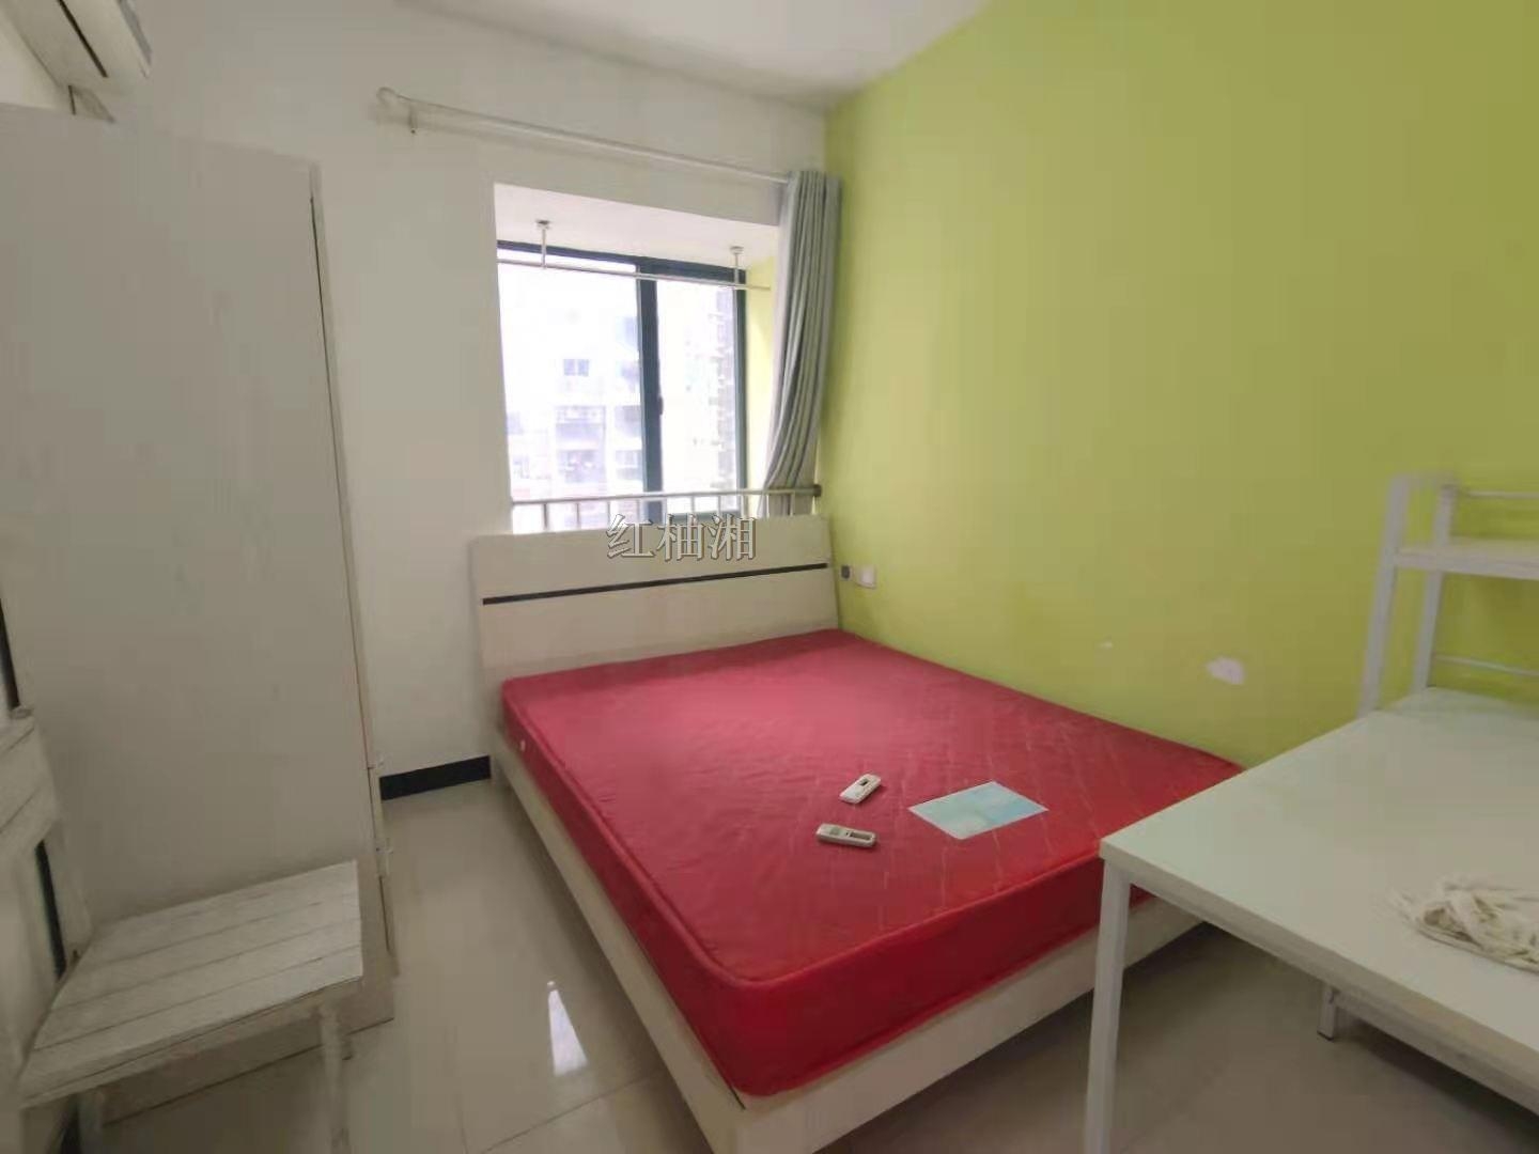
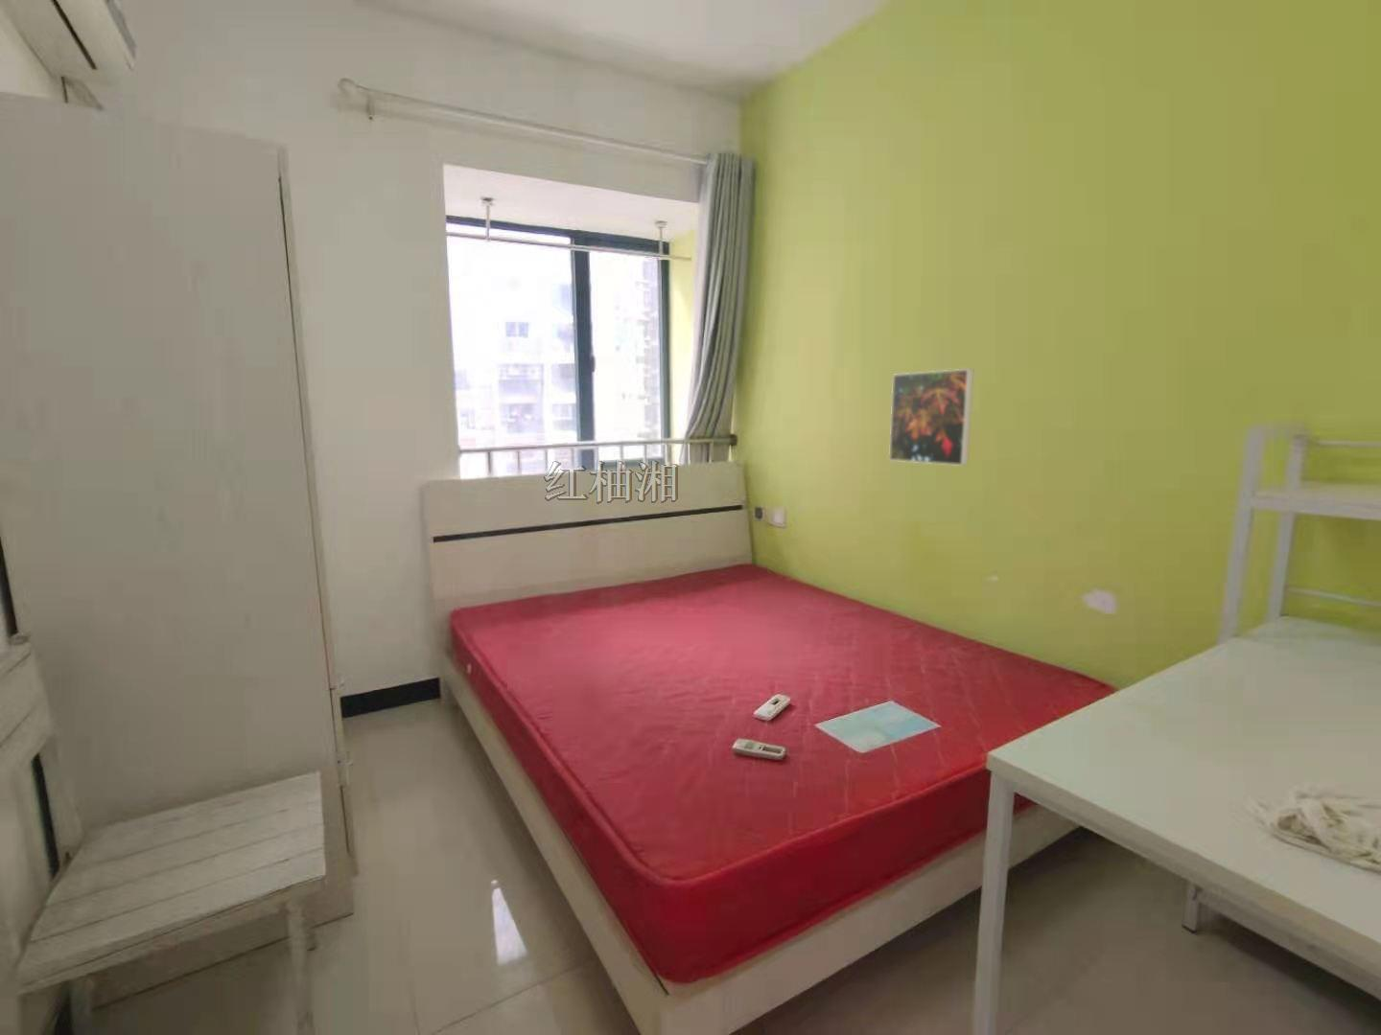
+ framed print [888,367,974,466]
